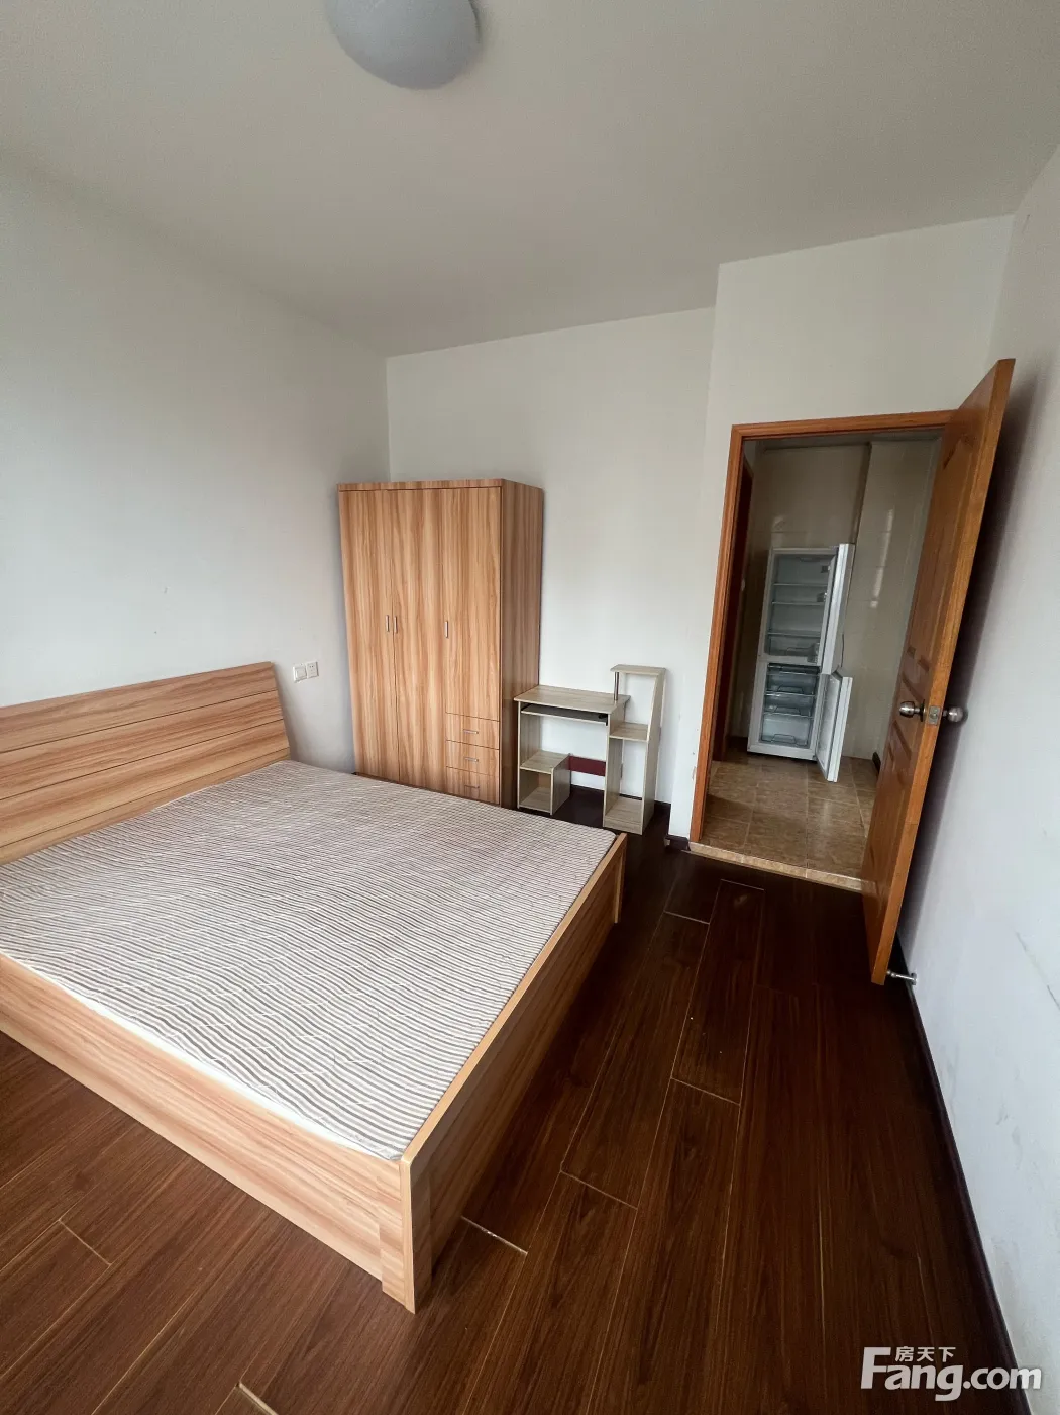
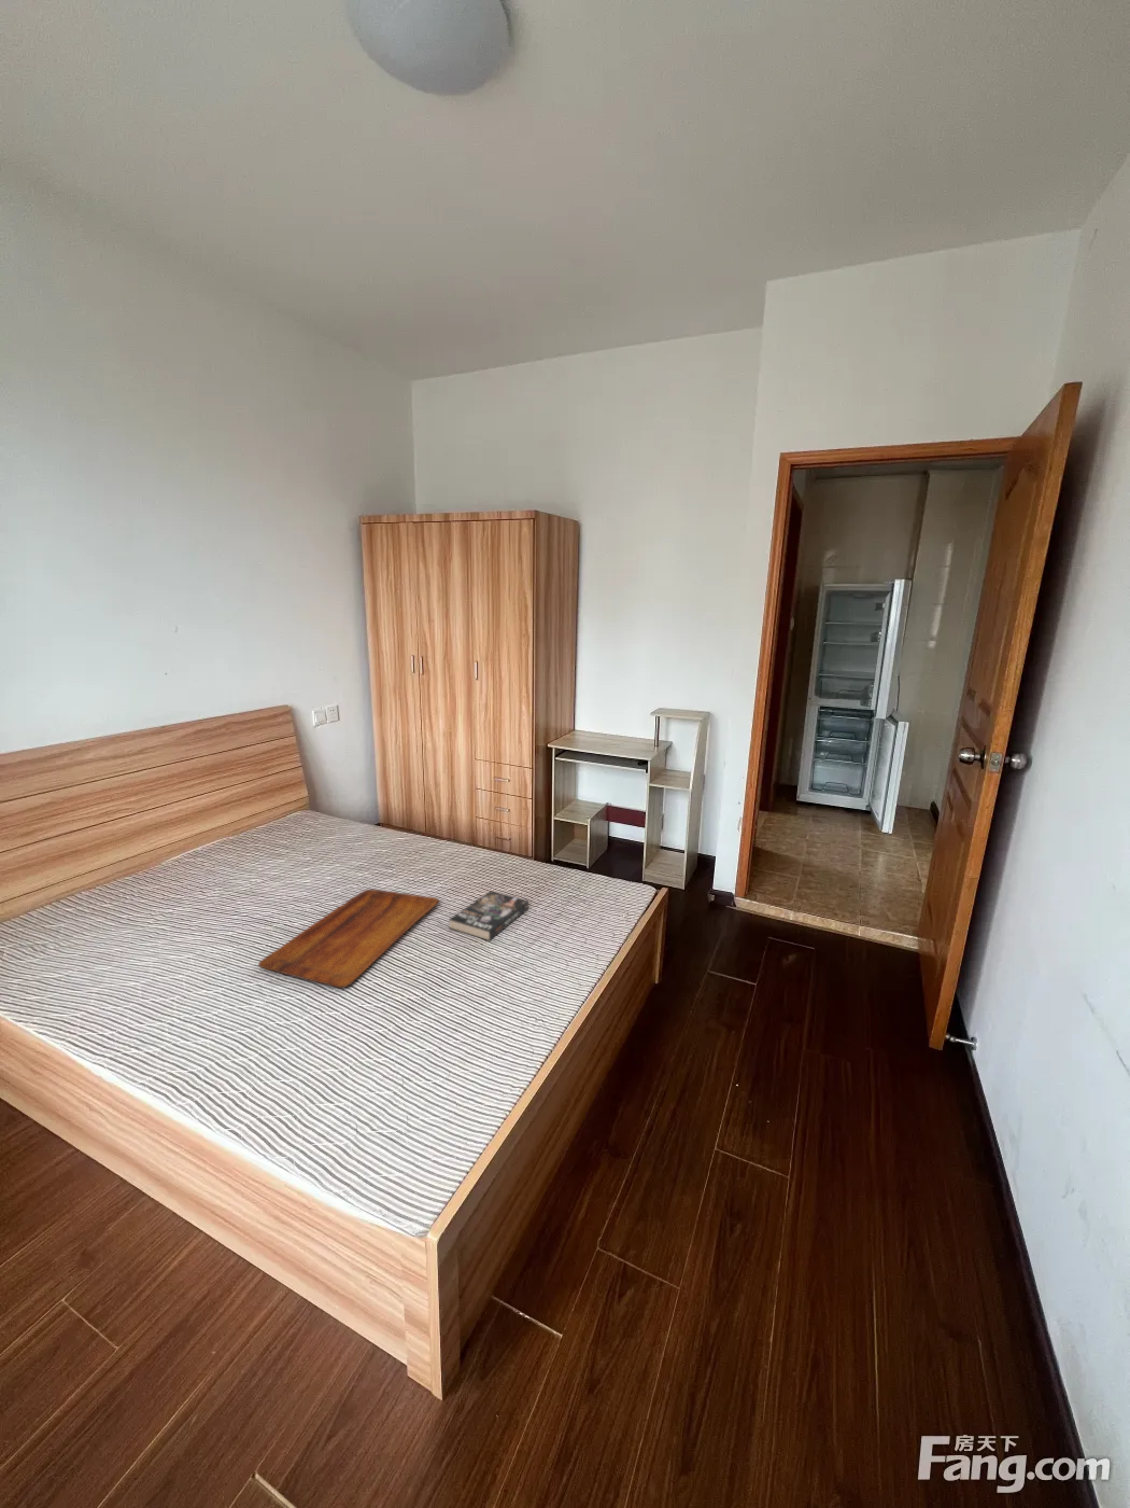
+ tray [258,887,440,989]
+ book [447,889,529,942]
